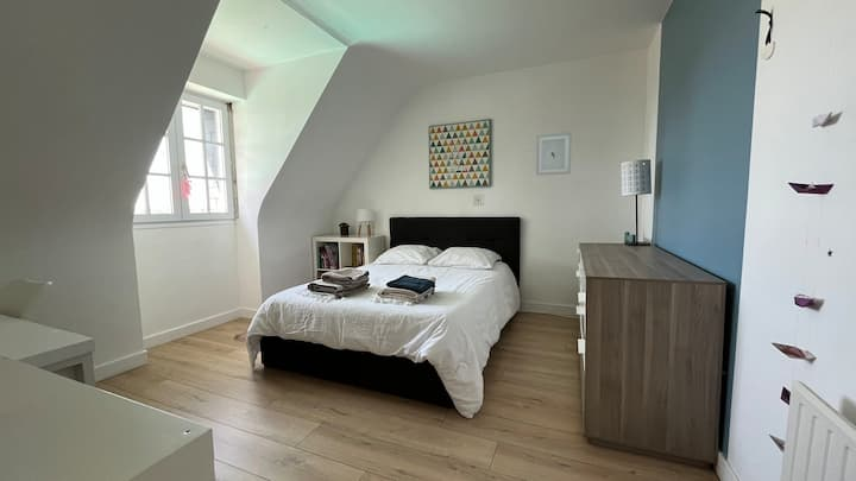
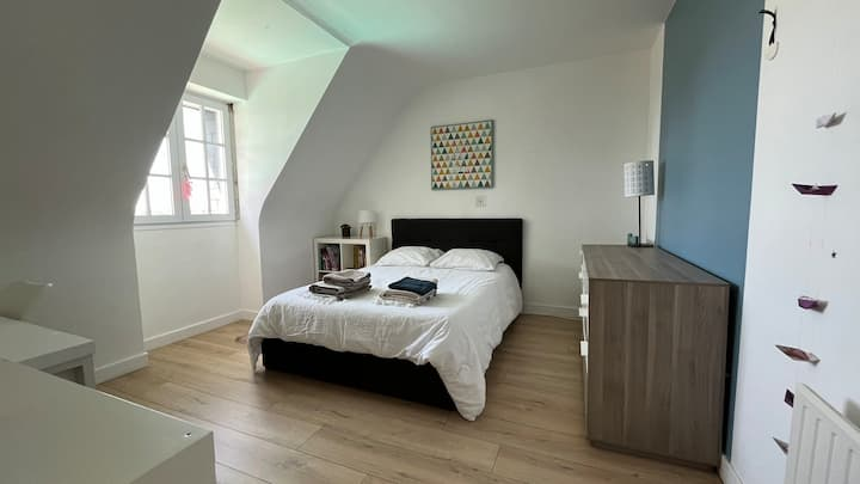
- wall art [535,131,573,177]
